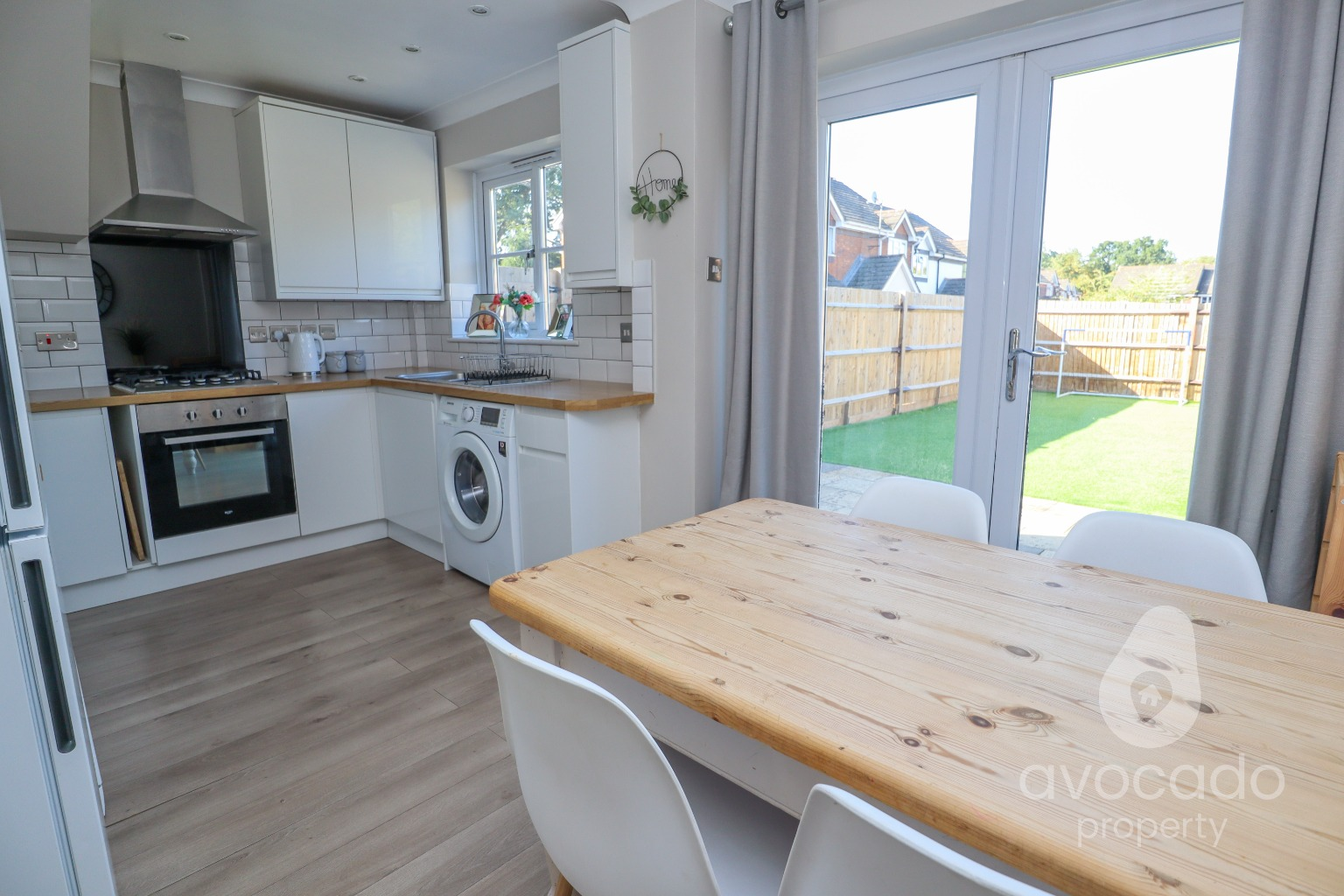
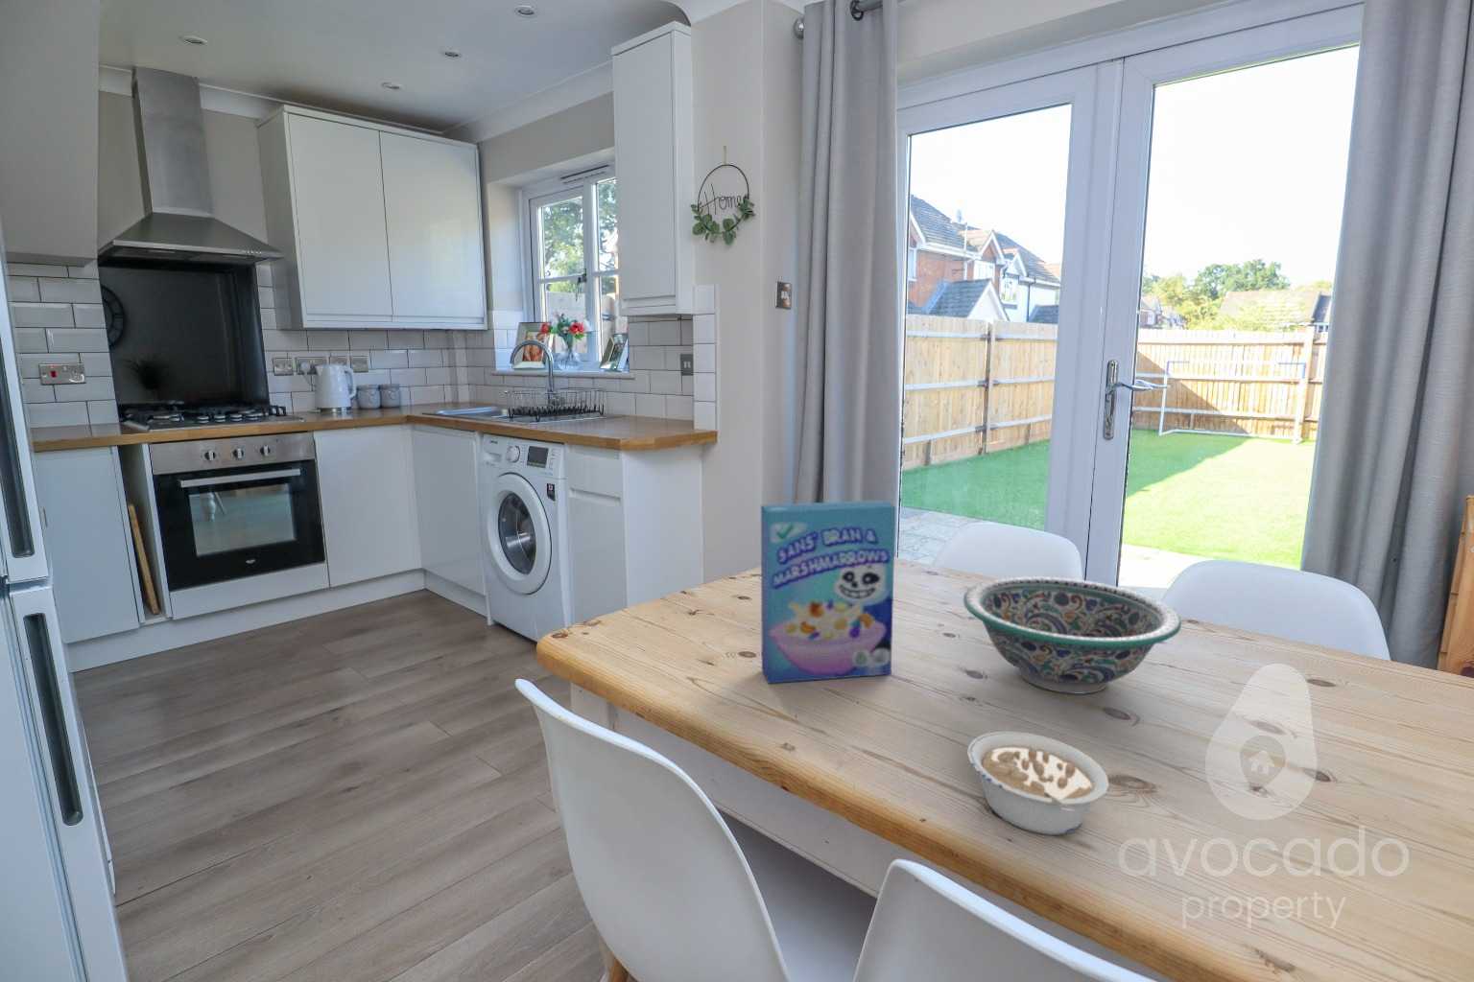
+ cereal box [760,500,896,685]
+ legume [966,731,1110,836]
+ decorative bowl [963,576,1182,695]
